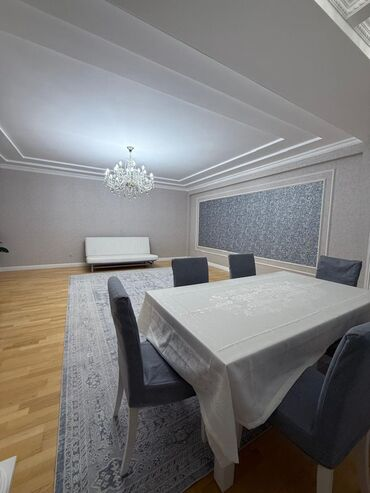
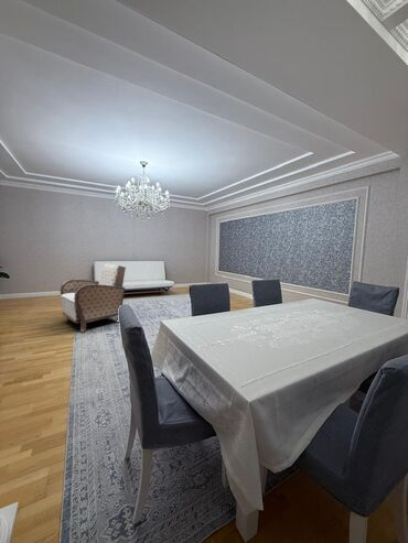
+ armchair [60,262,127,333]
